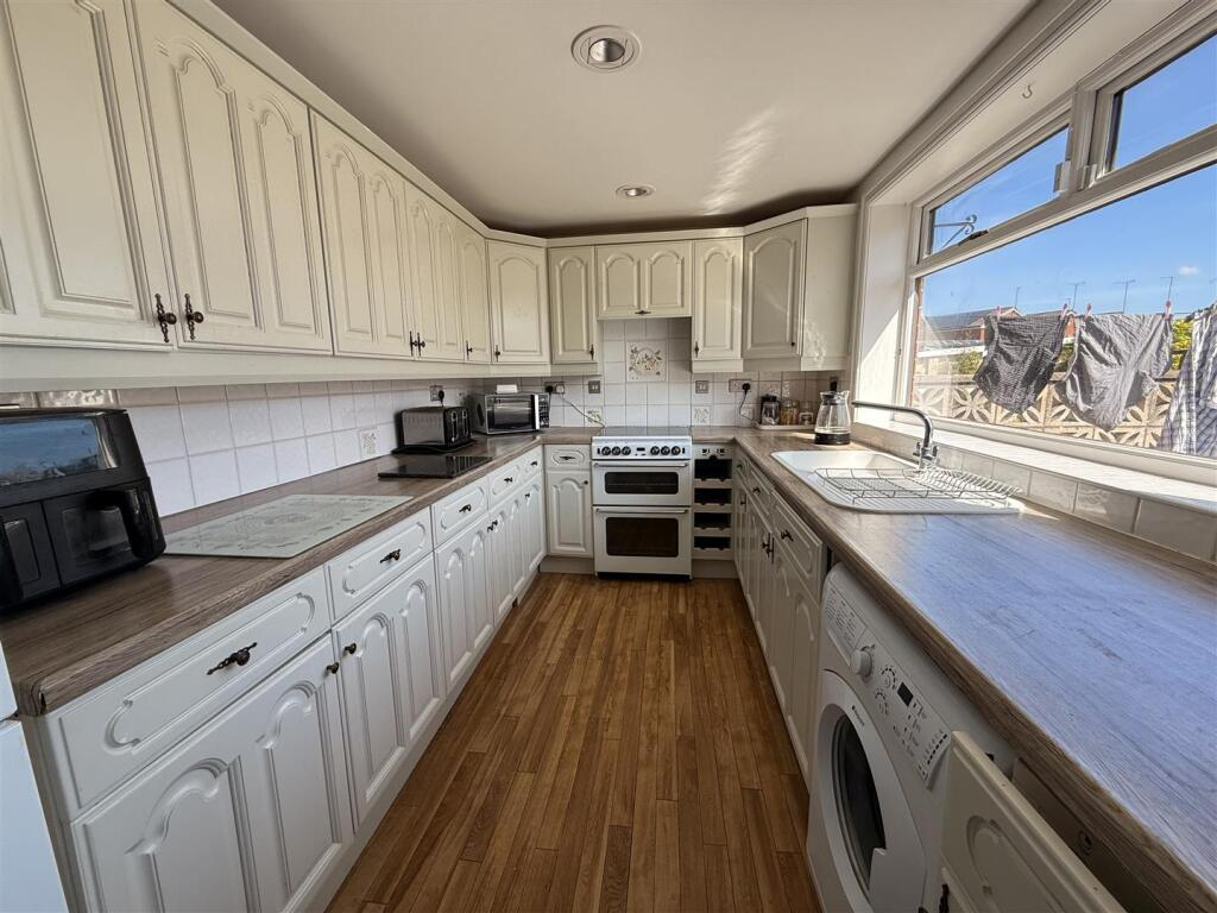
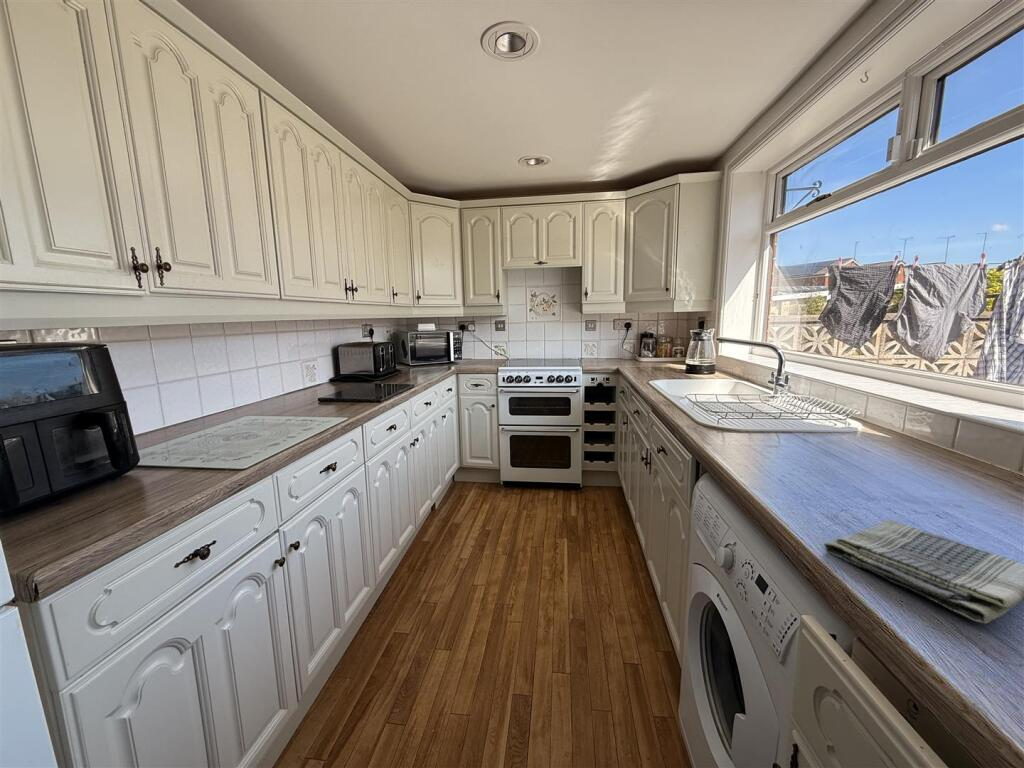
+ dish towel [823,518,1024,625]
